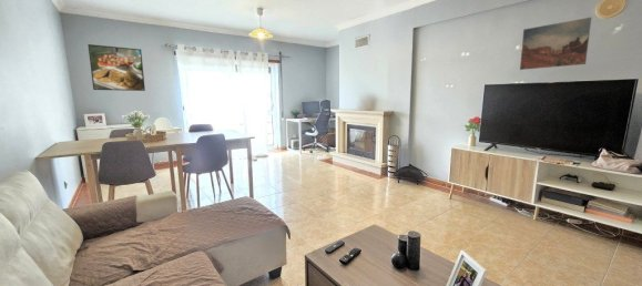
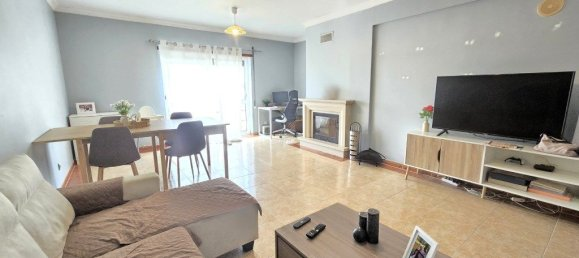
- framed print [86,43,146,92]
- wall art [519,17,592,71]
